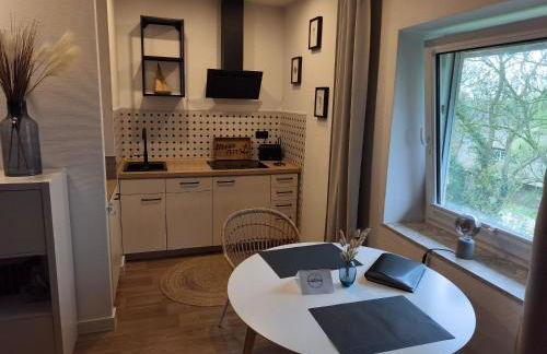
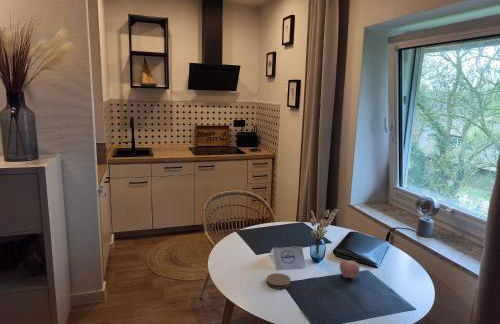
+ coaster [265,272,292,290]
+ apple [339,259,360,279]
